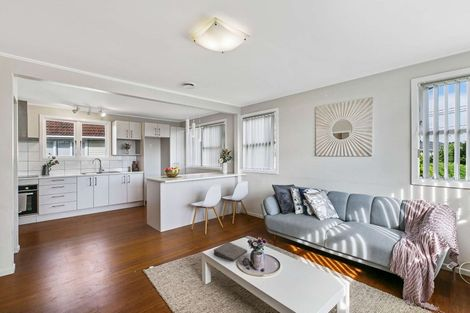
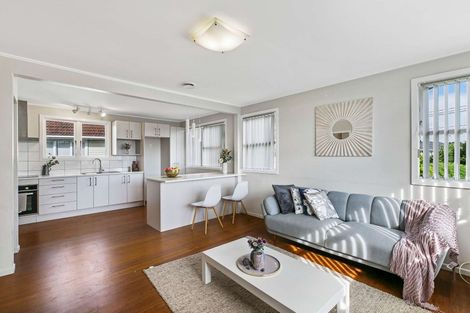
- pizza box [213,241,248,262]
